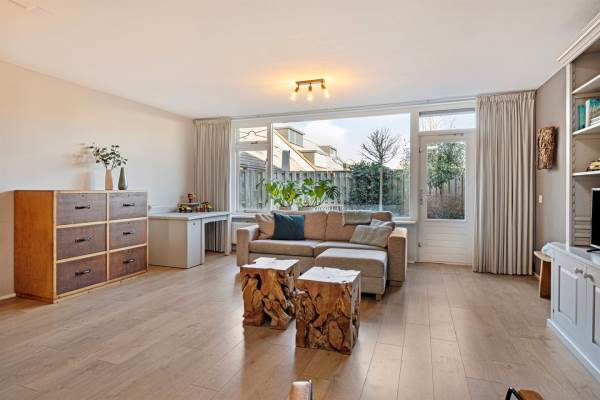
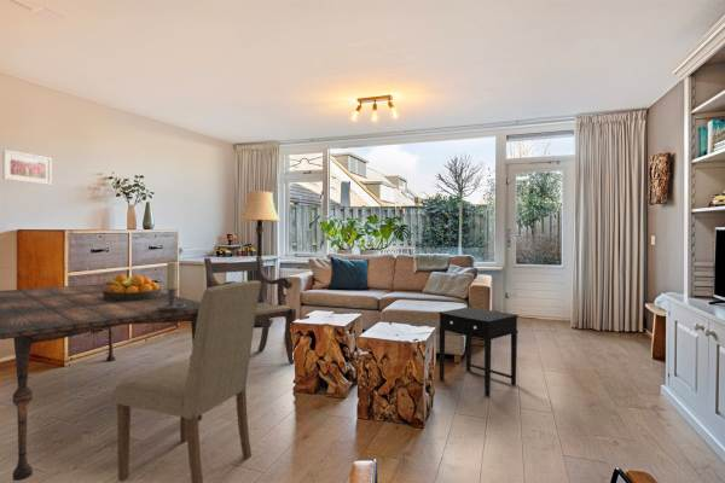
+ dining chair [112,279,261,483]
+ lamp [237,190,283,328]
+ dining table [0,283,203,482]
+ side table [437,305,520,397]
+ candle holder [157,260,190,312]
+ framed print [1,149,53,186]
+ fruit bowl [100,273,162,301]
+ armchair [203,256,297,365]
